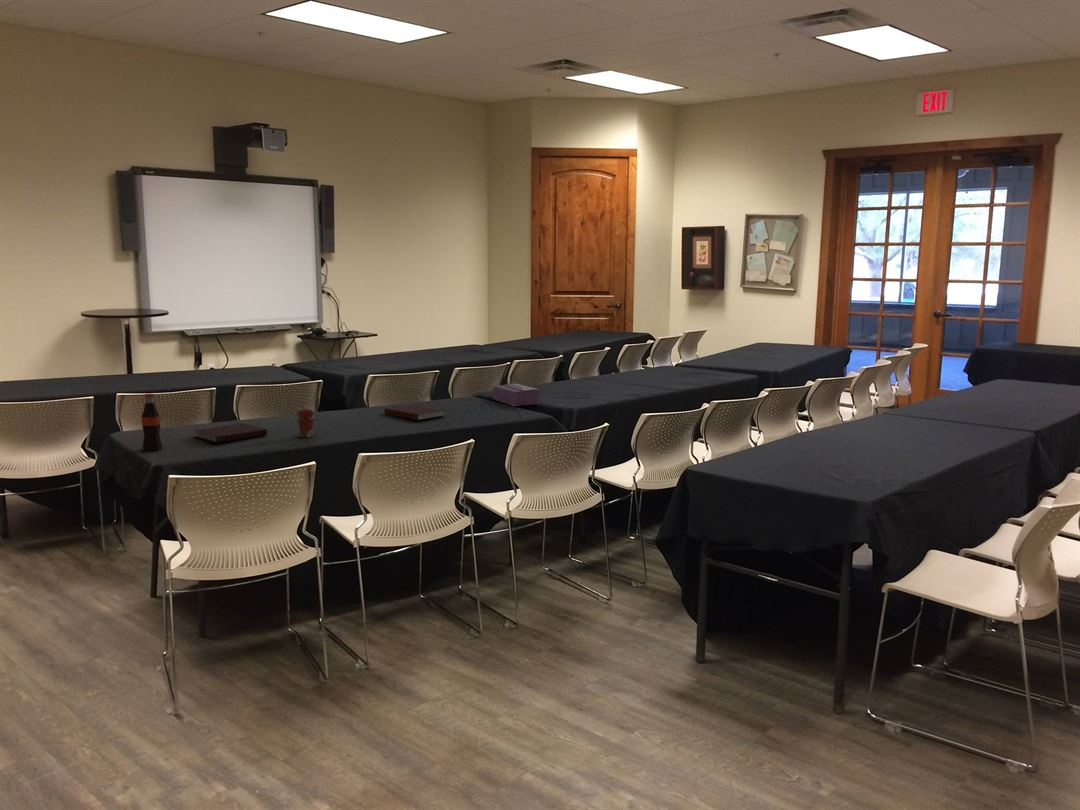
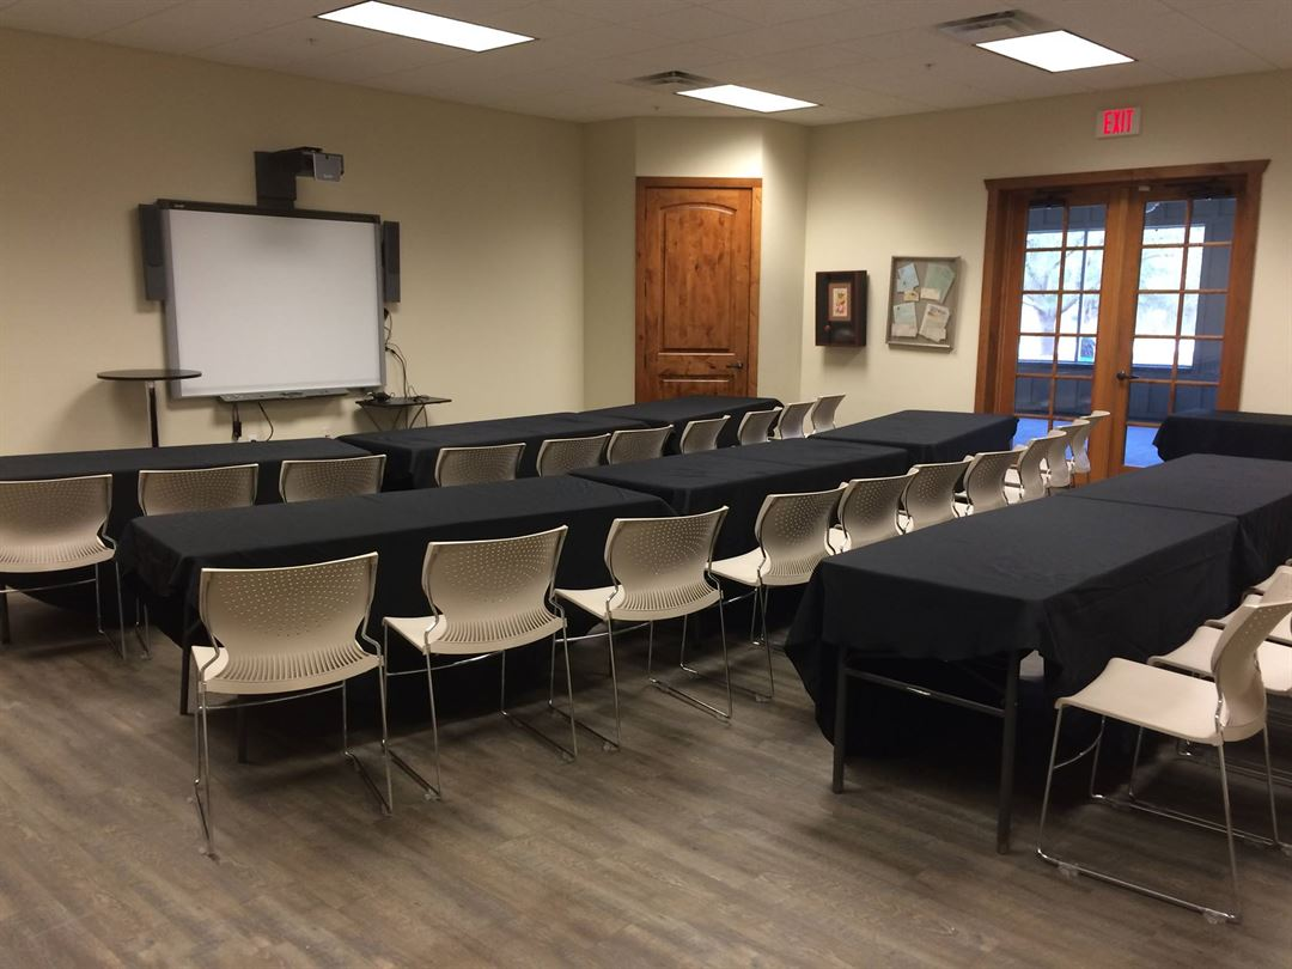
- tissue box [492,383,540,407]
- notebook [192,422,268,444]
- bottle [141,393,164,452]
- notebook [383,403,446,421]
- coffee cup [295,408,316,438]
